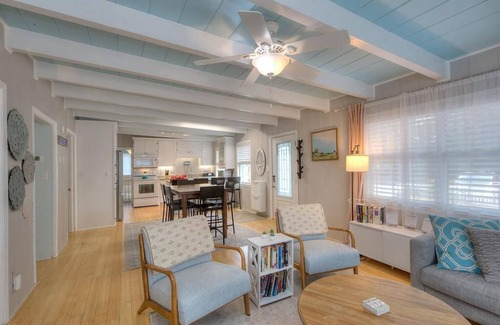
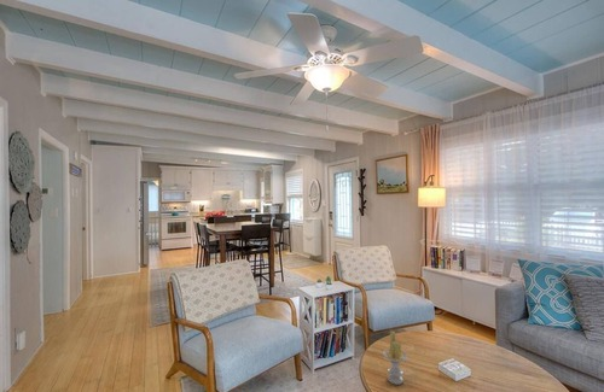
+ candle [382,329,410,386]
